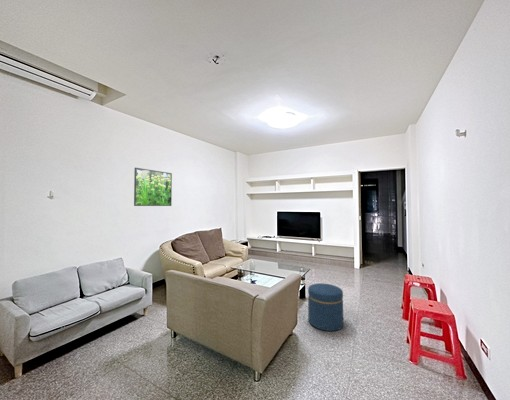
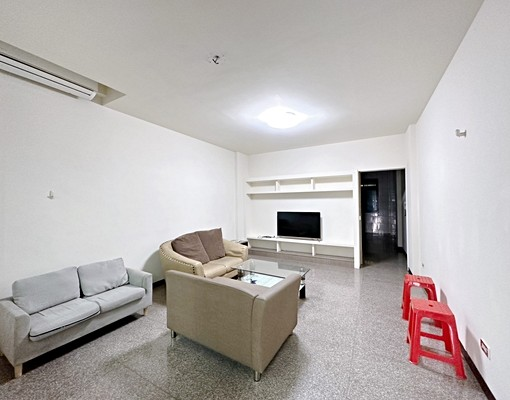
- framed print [133,167,173,207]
- ottoman [307,282,344,332]
